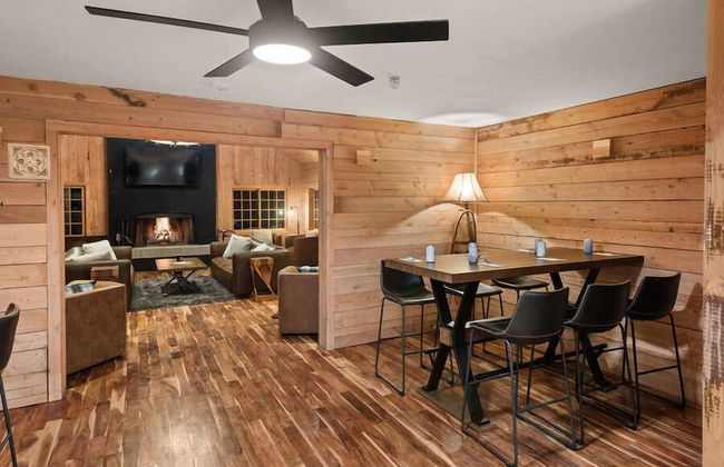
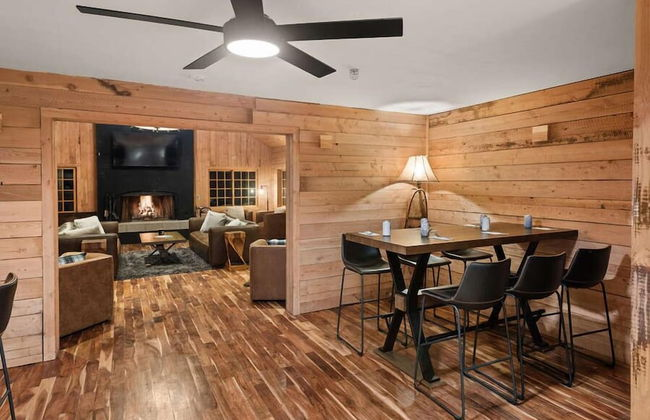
- wall ornament [7,142,52,181]
